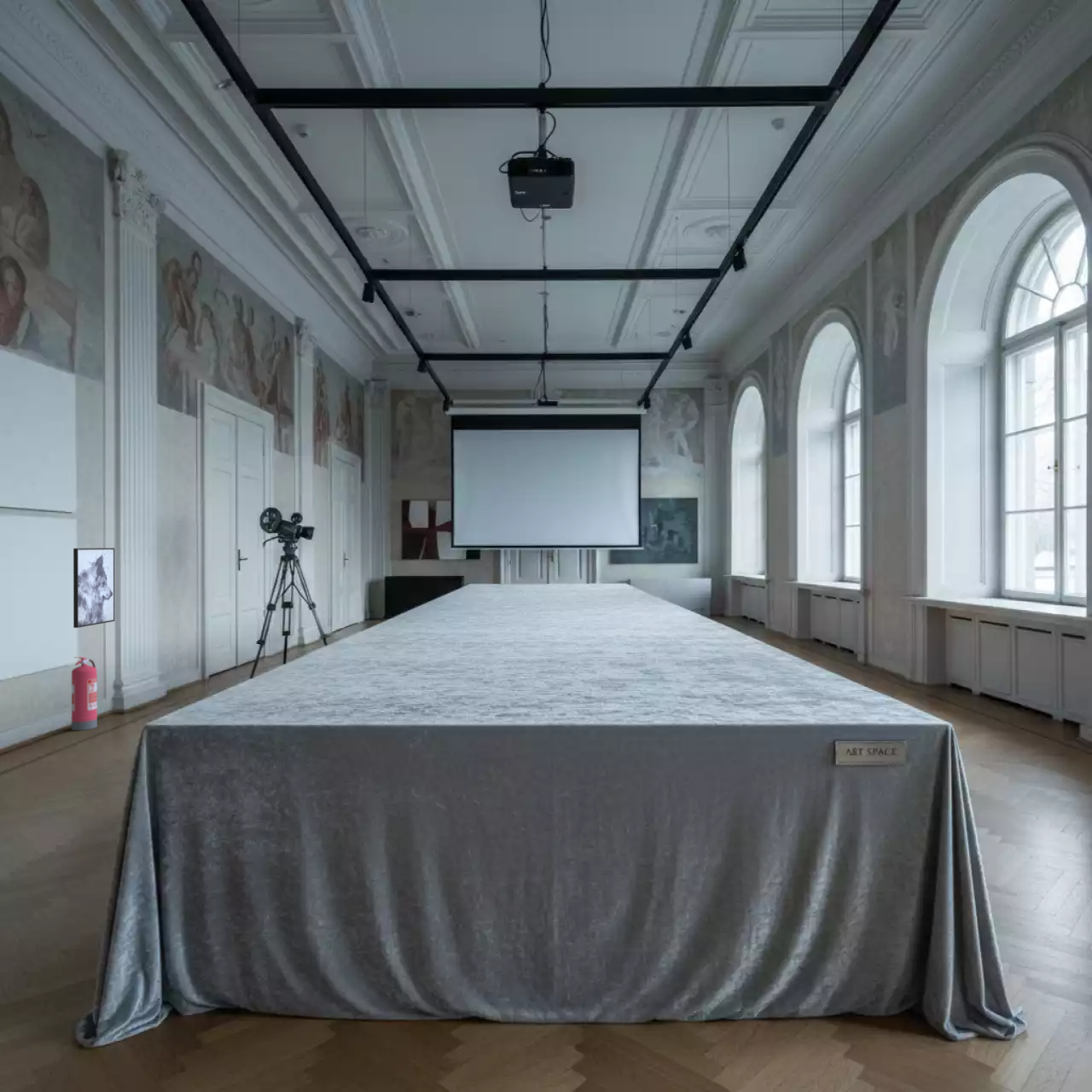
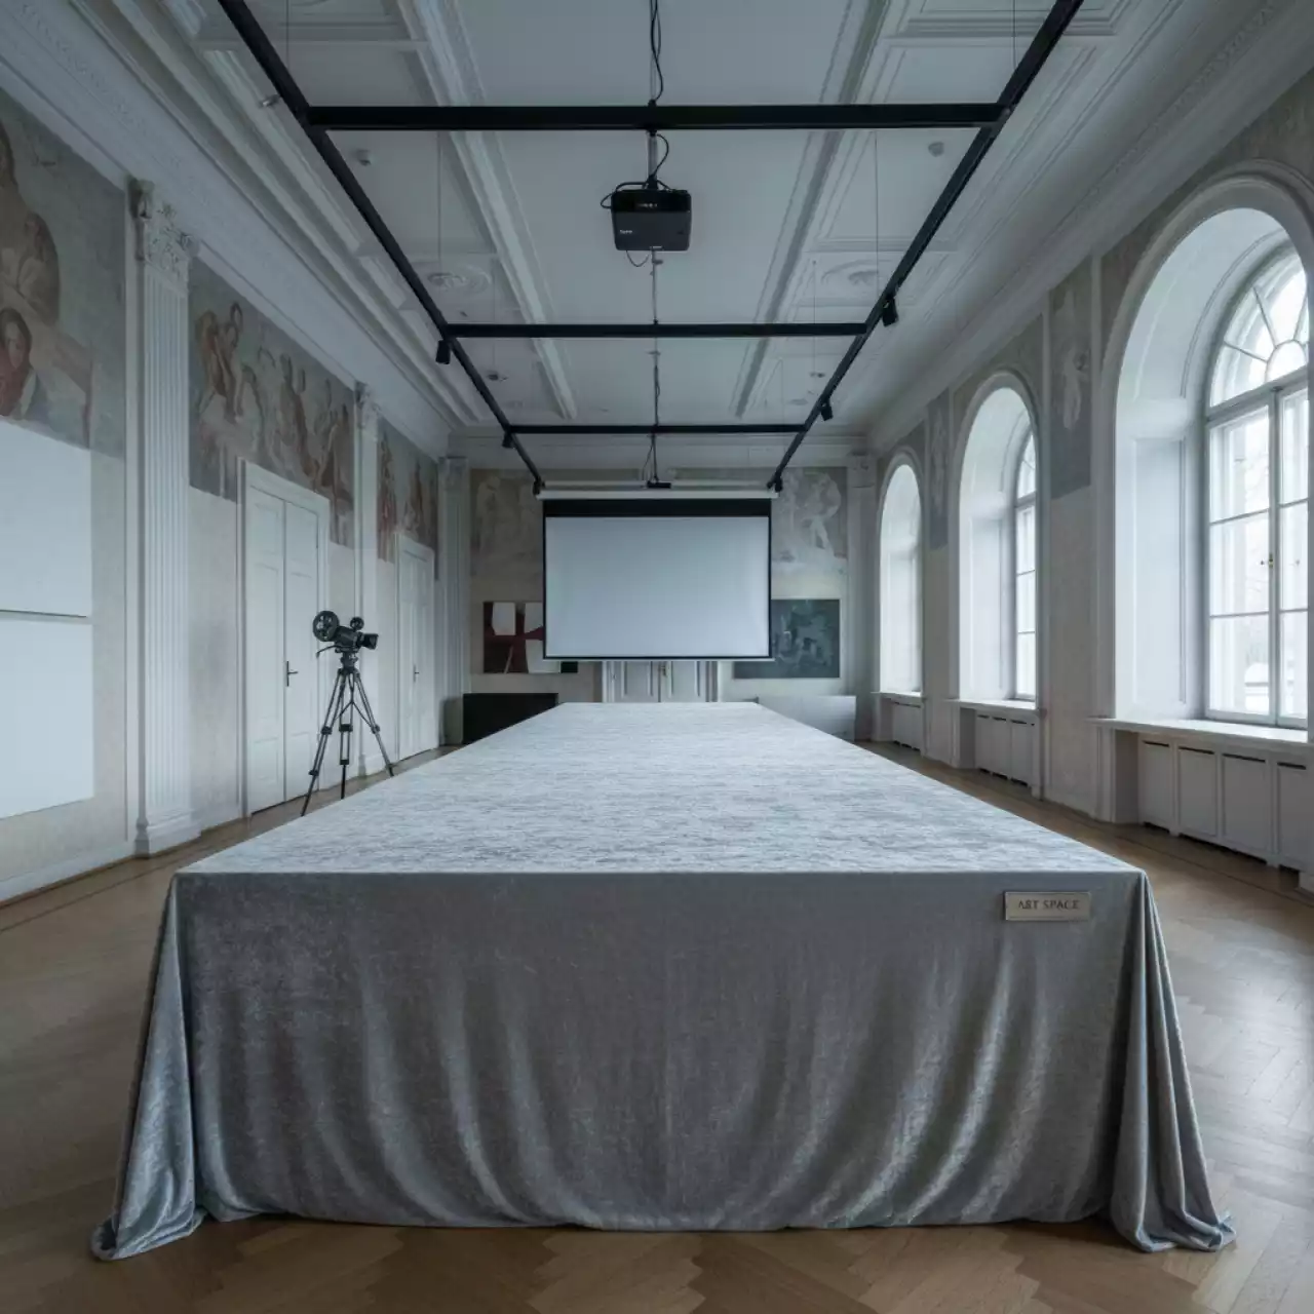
- fire extinguisher [70,656,98,731]
- wall art [73,547,116,629]
